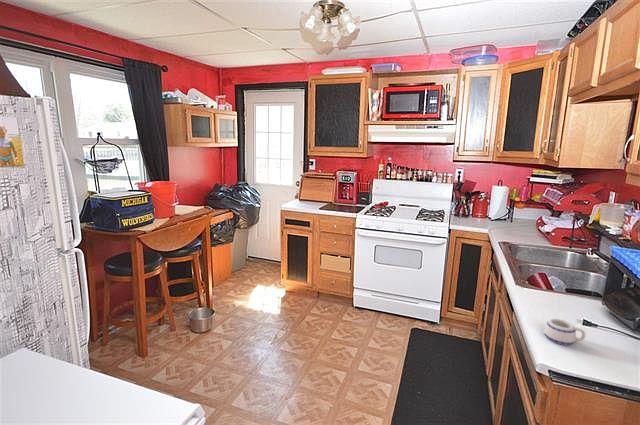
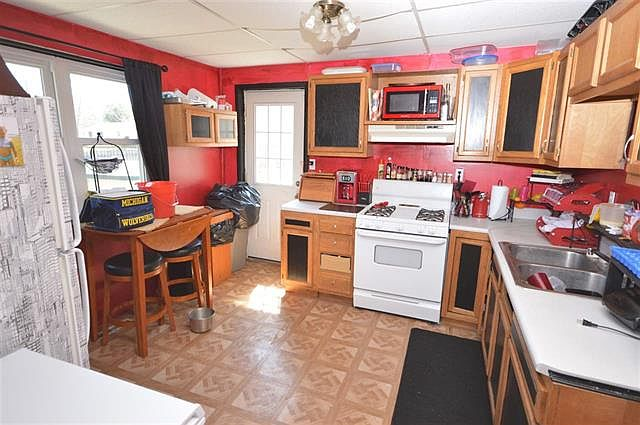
- mug [543,318,587,346]
